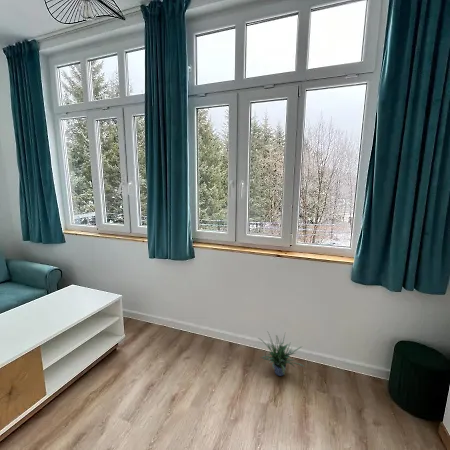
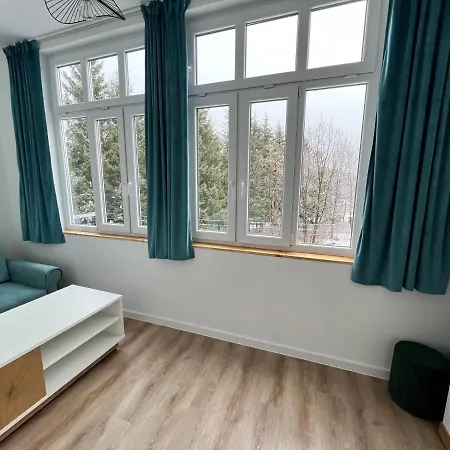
- potted plant [258,332,306,377]
